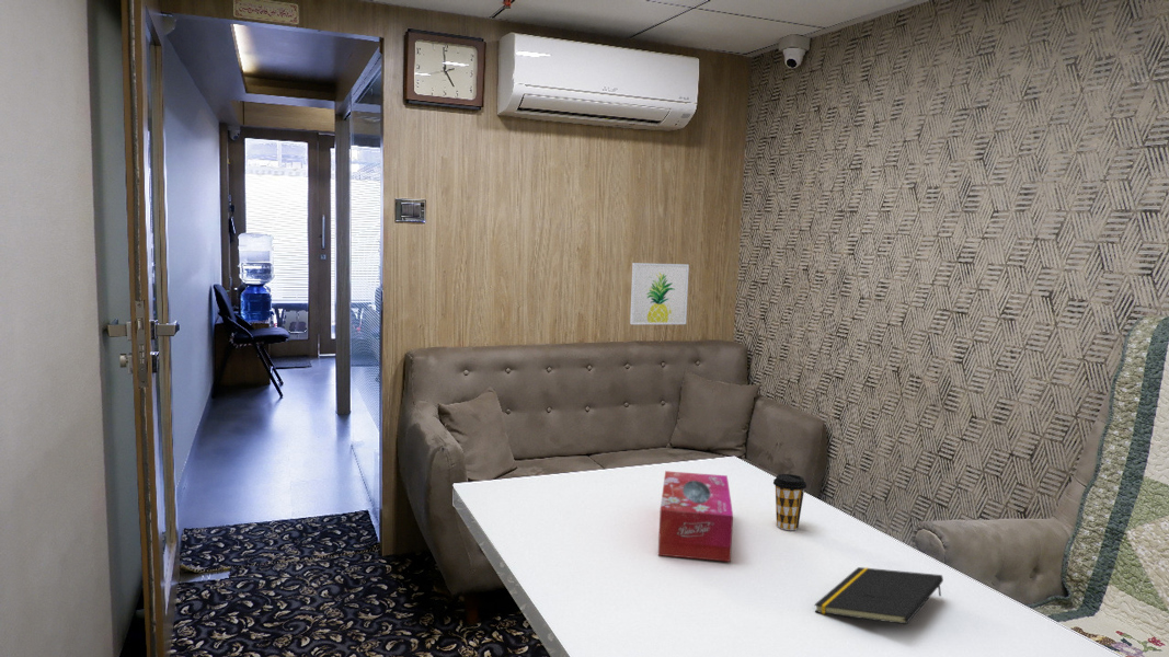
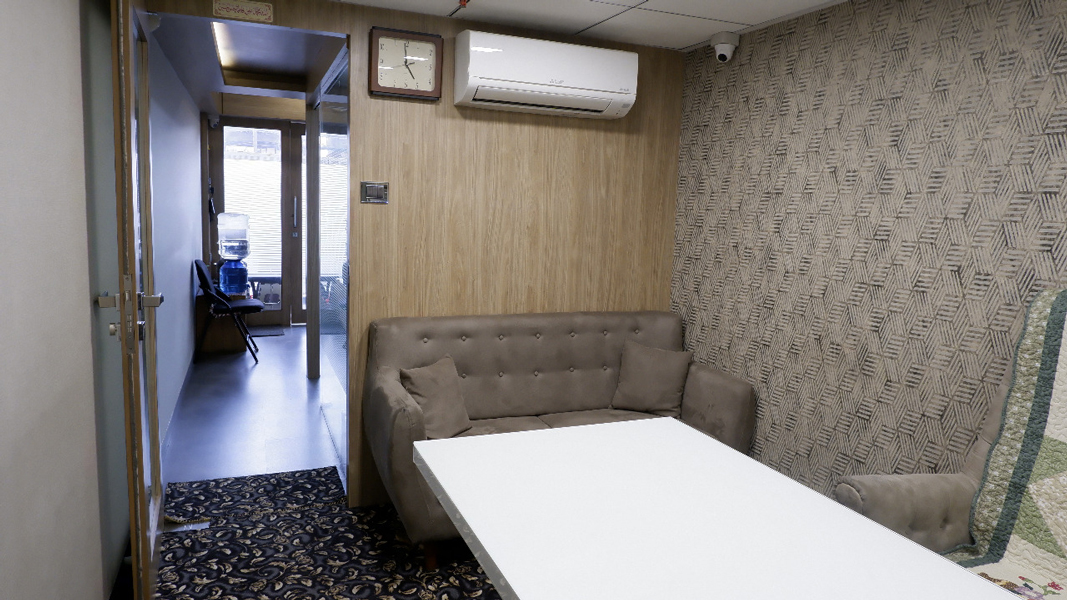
- notepad [813,566,944,625]
- tissue box [657,470,734,563]
- coffee cup [772,473,807,531]
- wall art [629,262,690,325]
